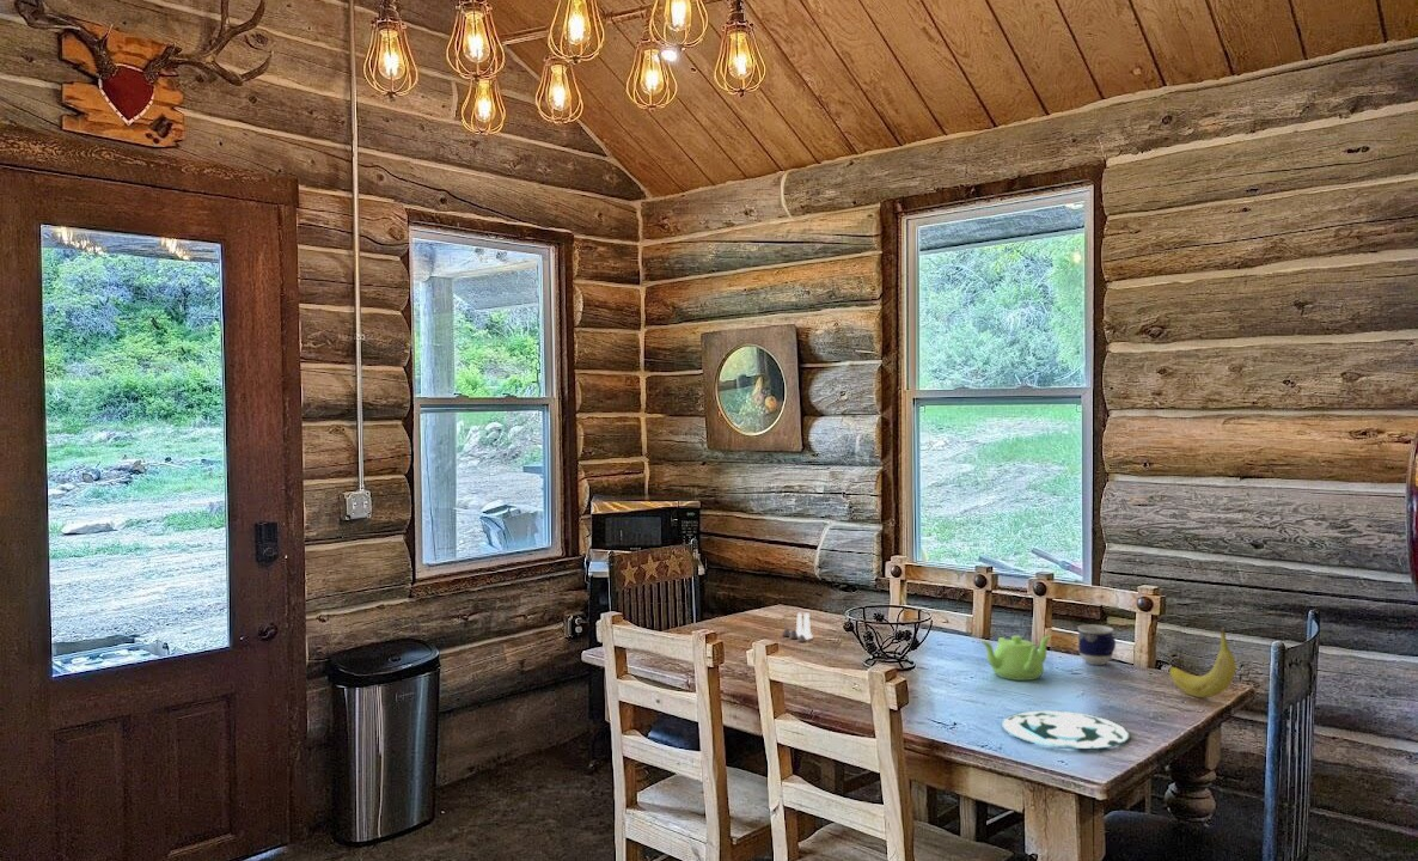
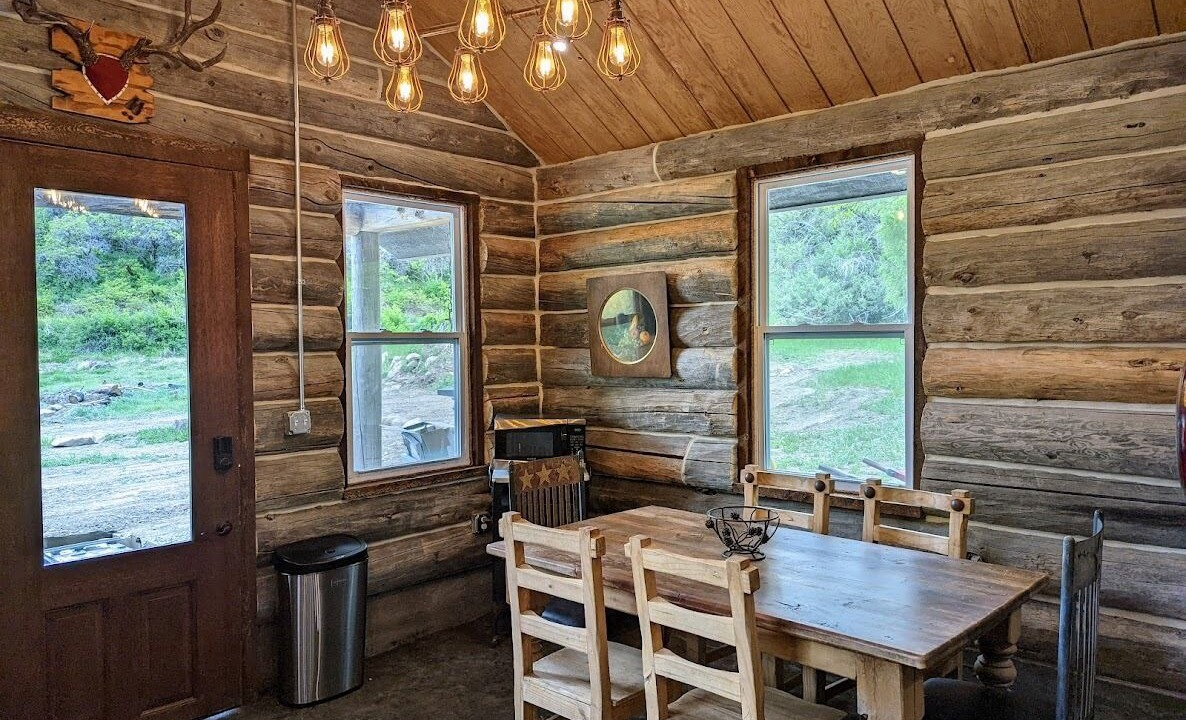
- teapot [982,634,1053,682]
- fruit [1168,625,1237,698]
- cup [1076,624,1117,666]
- salt and pepper shaker set [781,611,814,643]
- plate [1001,709,1131,750]
